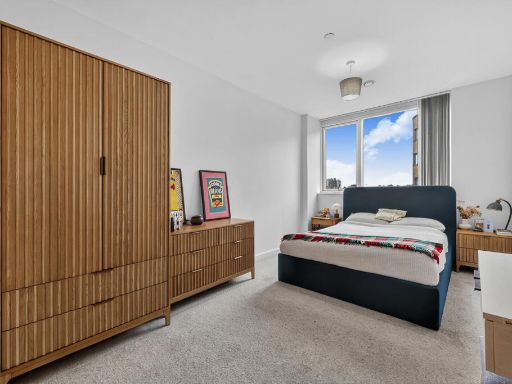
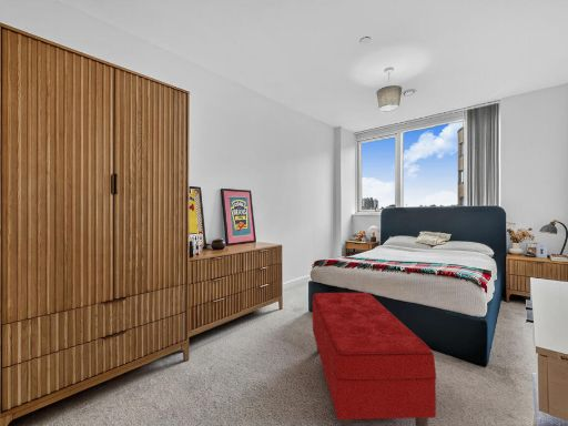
+ bench [312,292,437,426]
